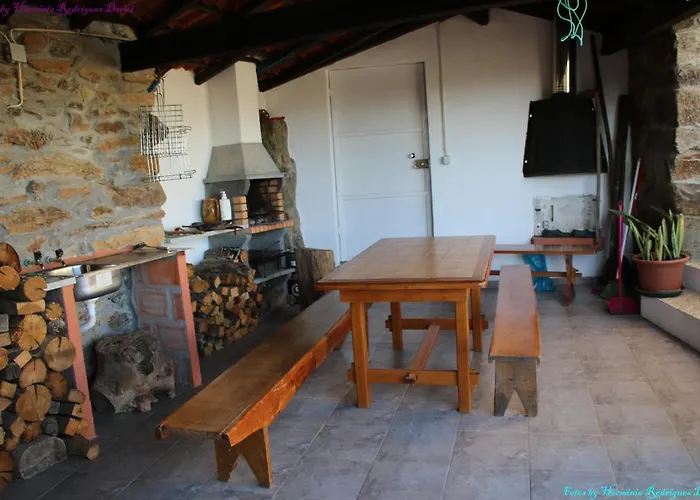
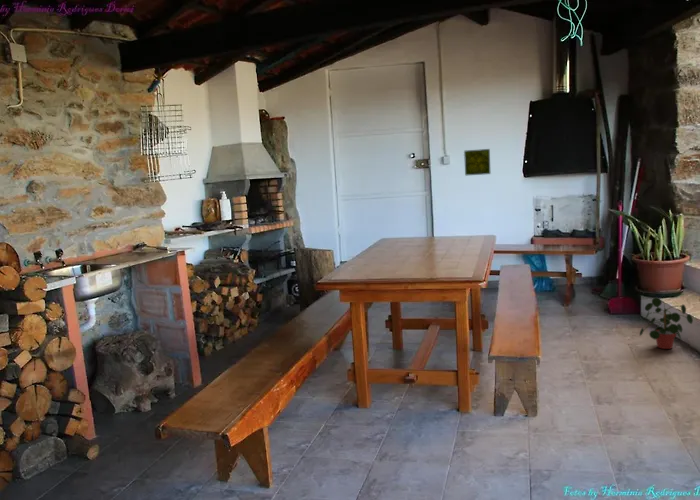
+ potted plant [639,296,694,350]
+ decorative tile [463,148,492,177]
